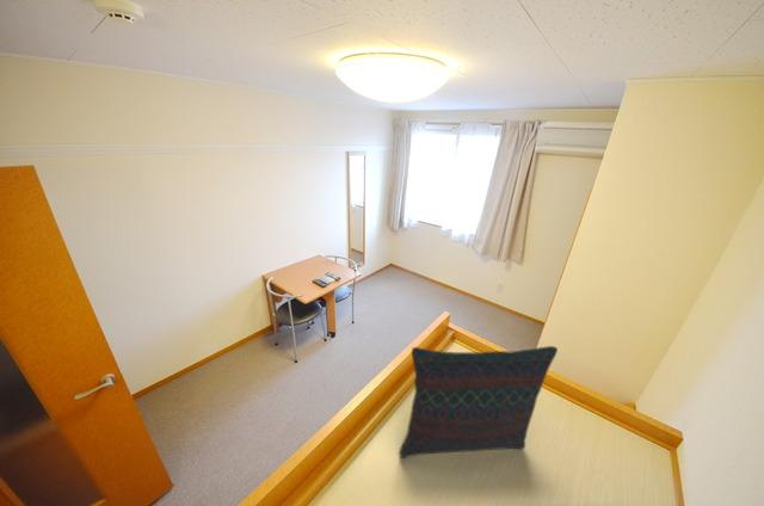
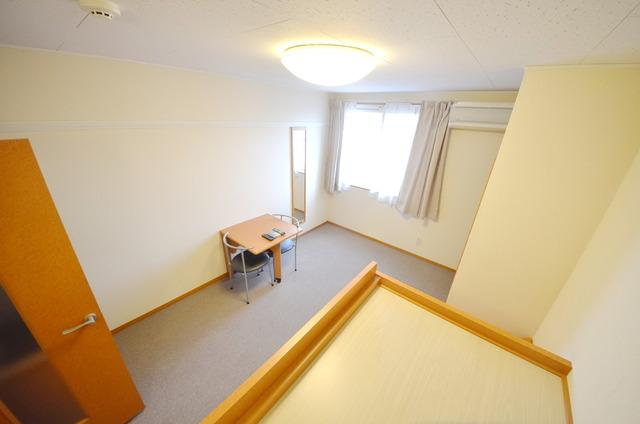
- pillow [399,345,559,459]
